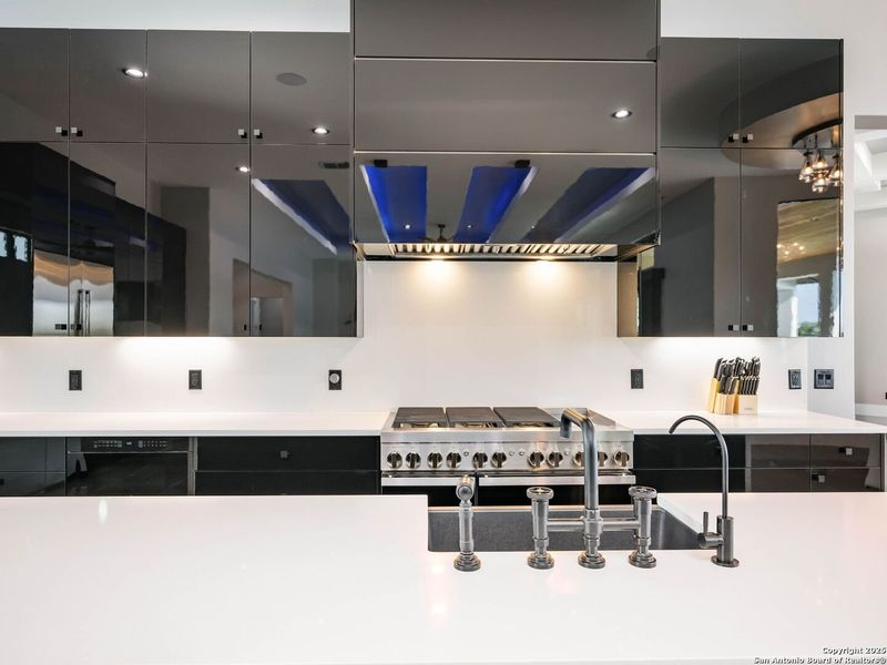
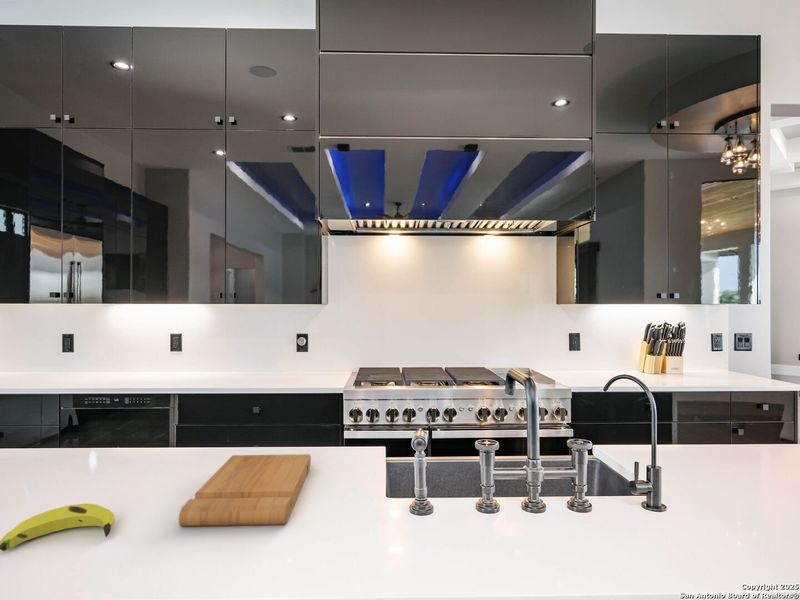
+ cutting board [178,453,312,527]
+ banana [0,503,115,552]
